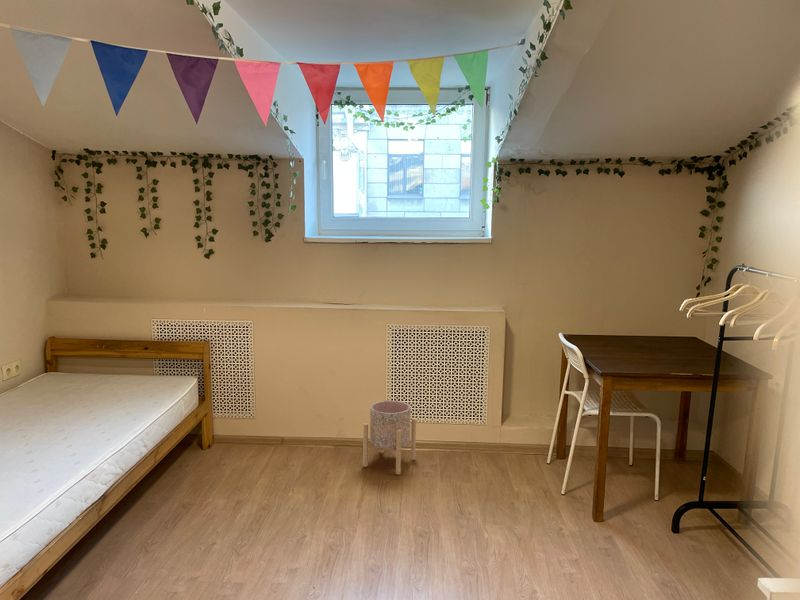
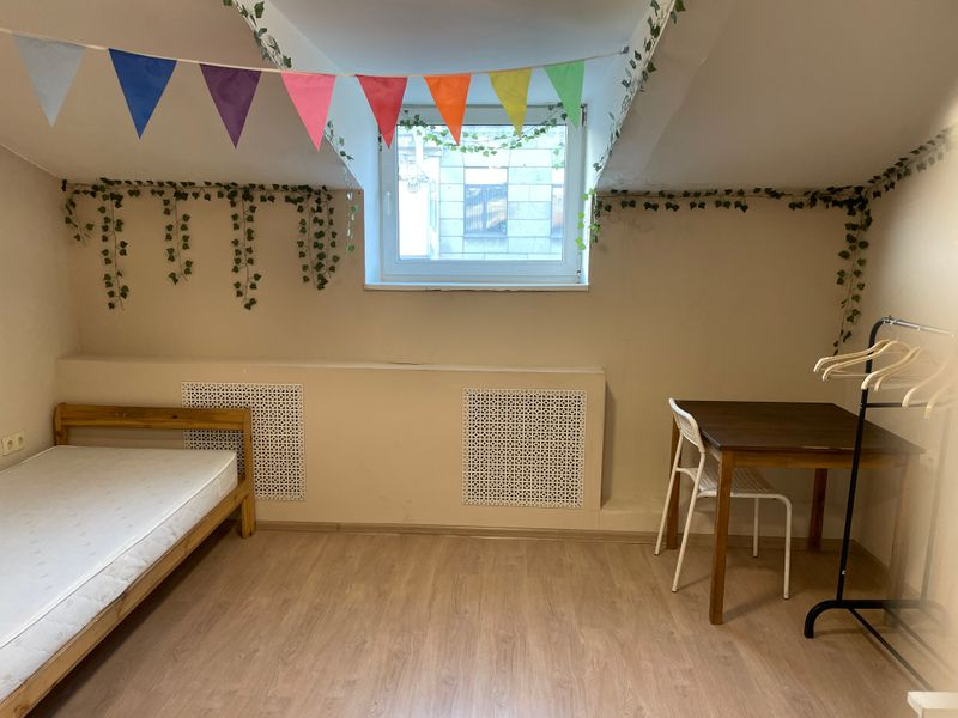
- planter [362,400,417,475]
